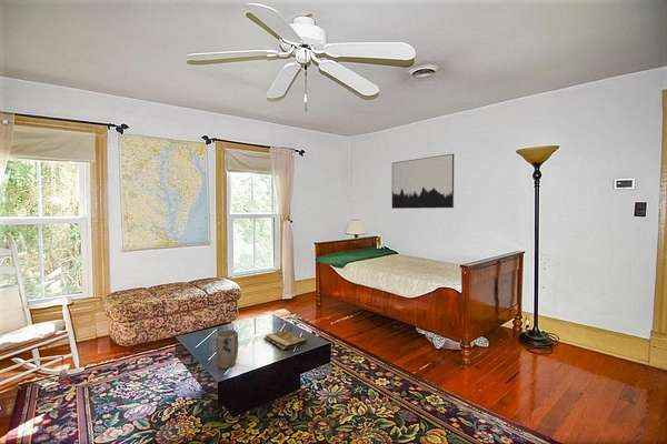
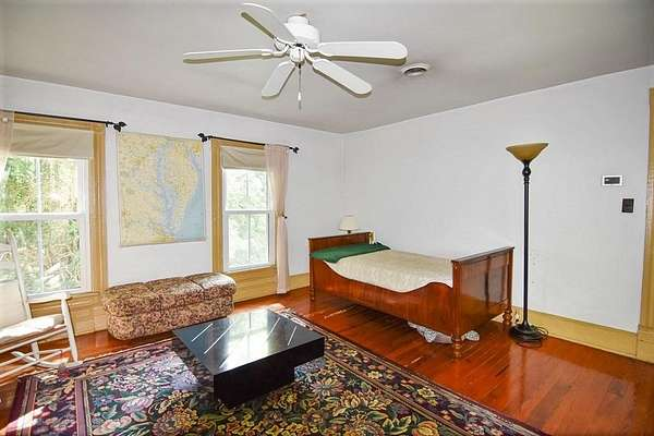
- book [262,330,308,351]
- plant pot [215,329,239,370]
- wall art [391,153,455,210]
